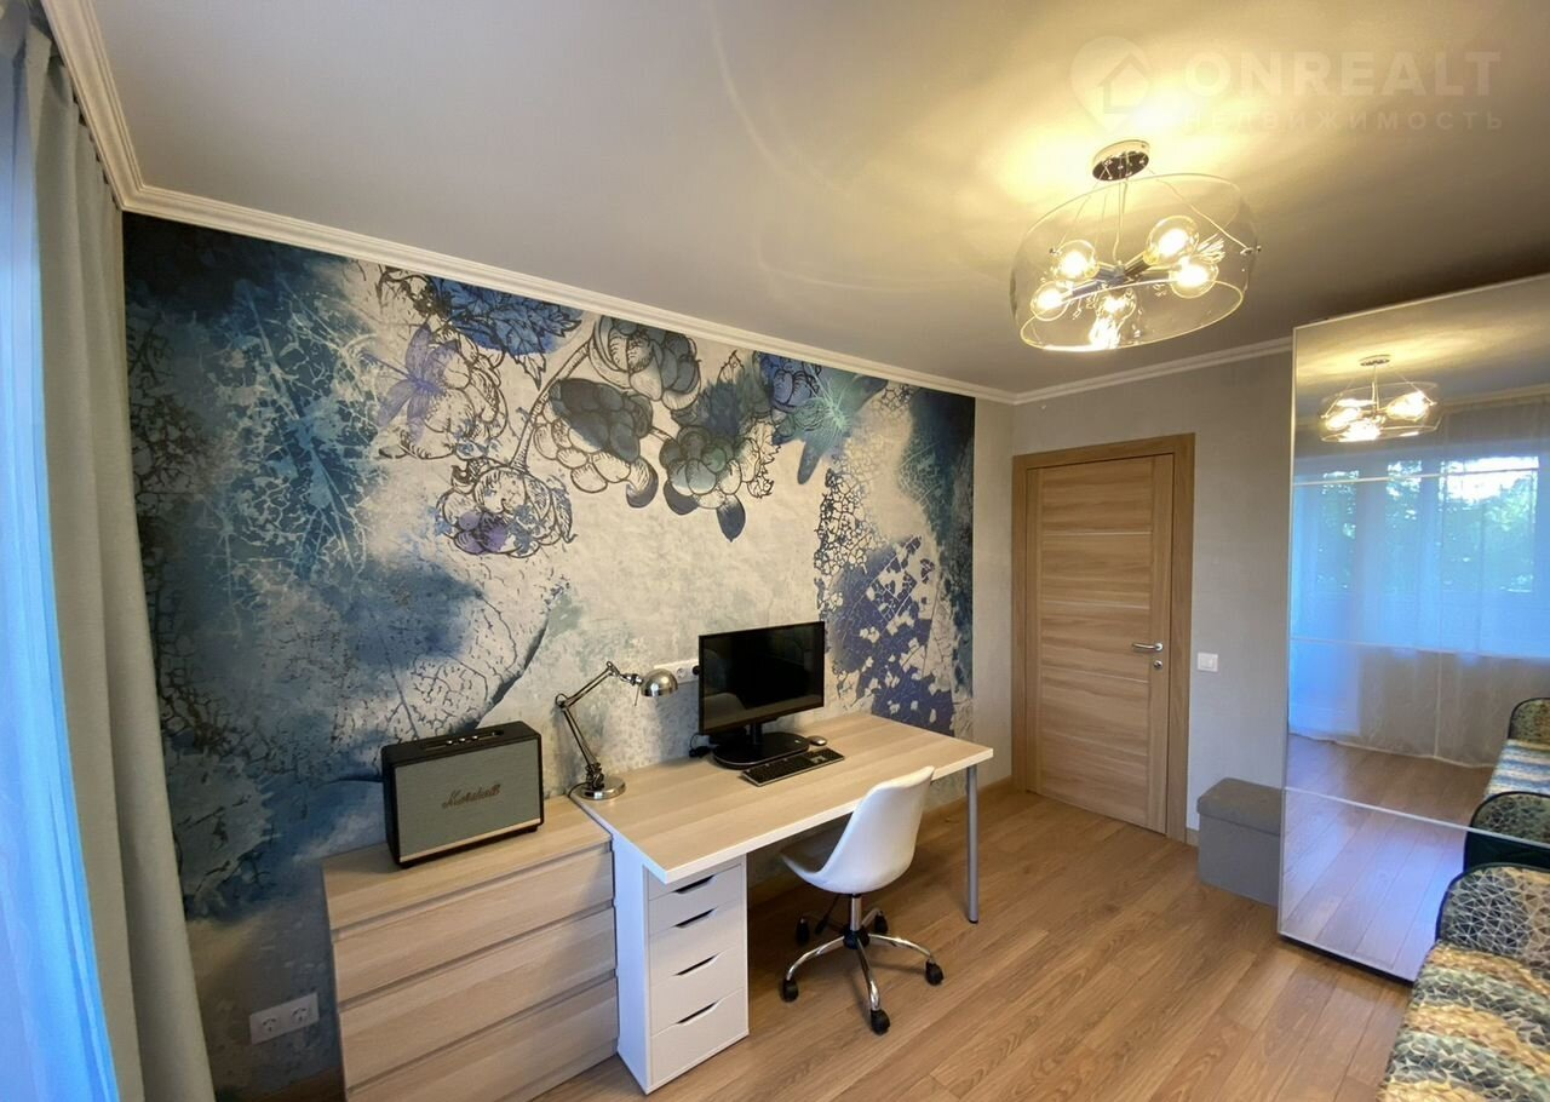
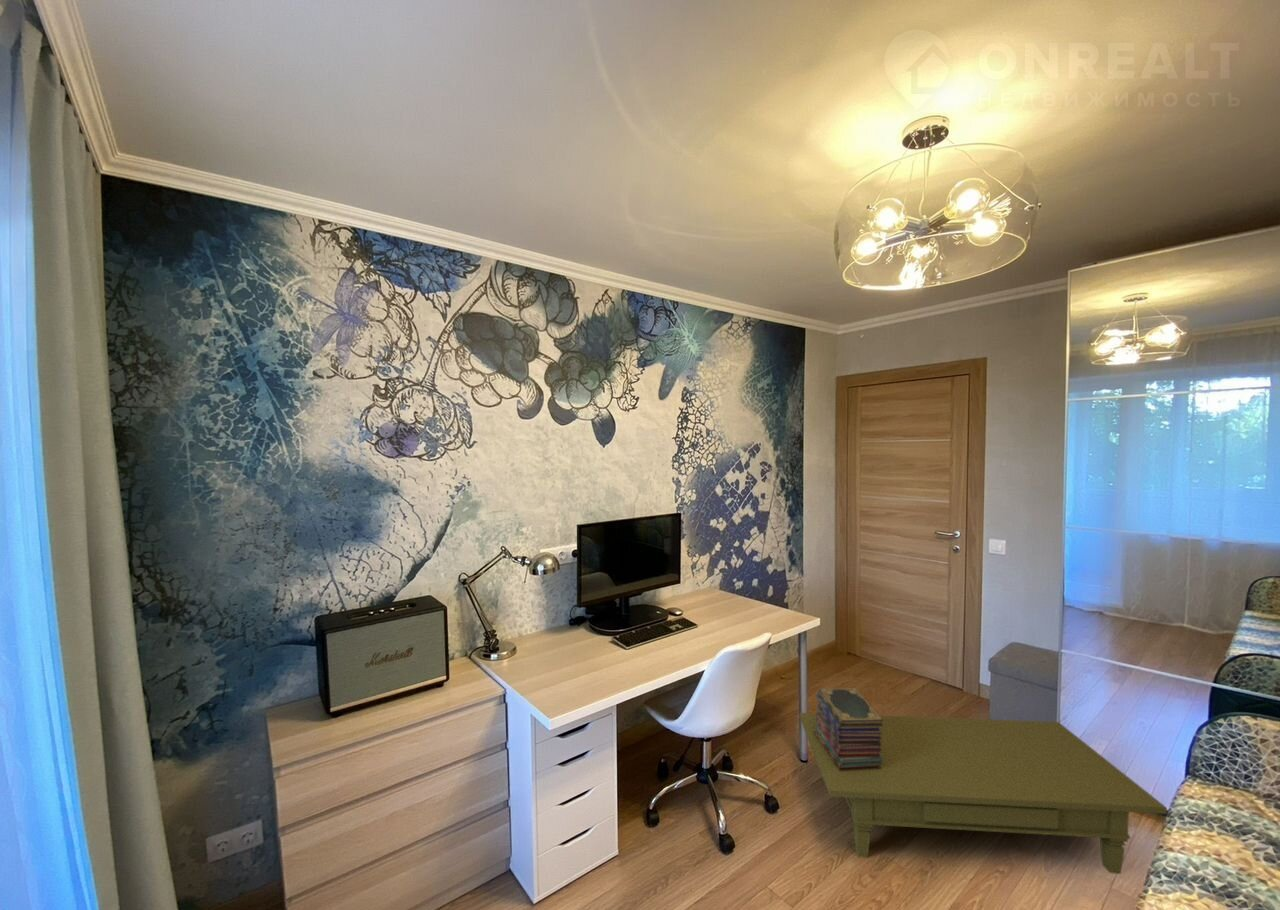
+ coffee table [798,712,1168,875]
+ book stack [814,687,883,771]
